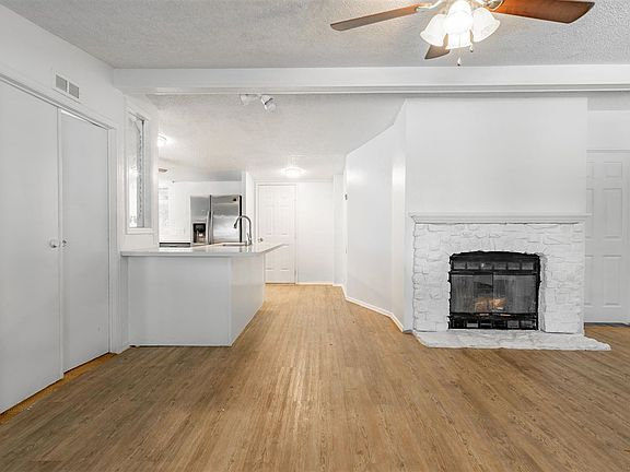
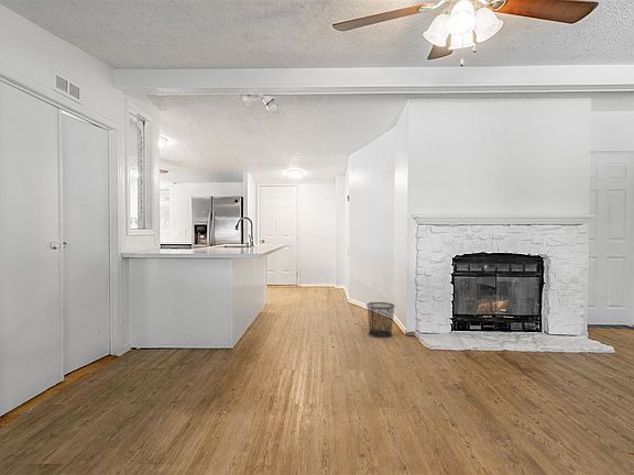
+ waste bin [365,301,396,339]
